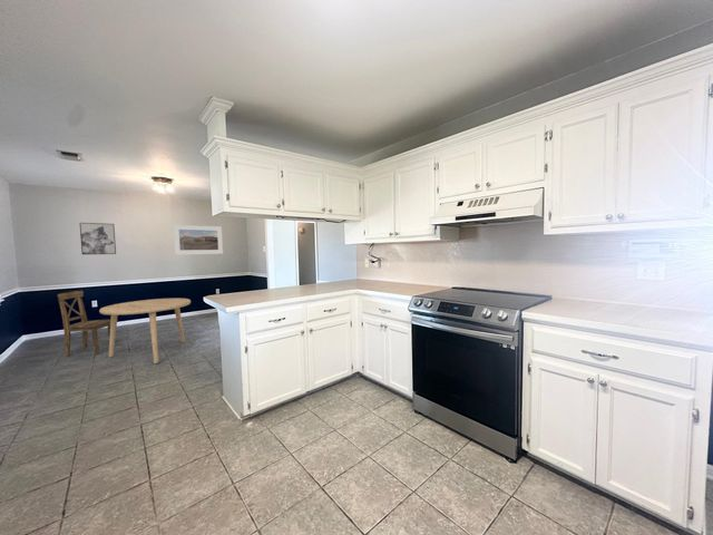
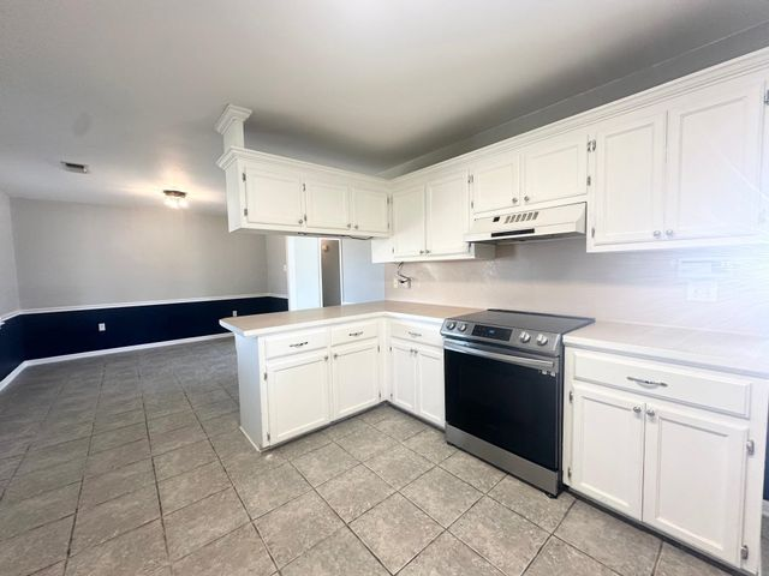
- wall art [78,222,117,255]
- dining table [98,298,192,364]
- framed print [173,224,224,256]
- dining chair [57,290,111,358]
